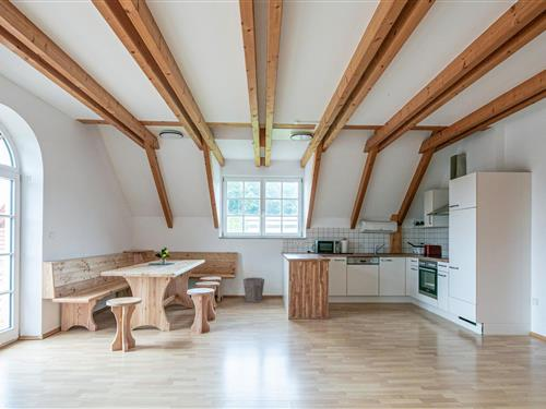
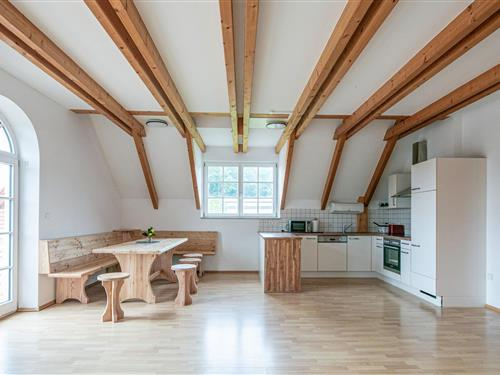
- waste bin [242,276,265,302]
